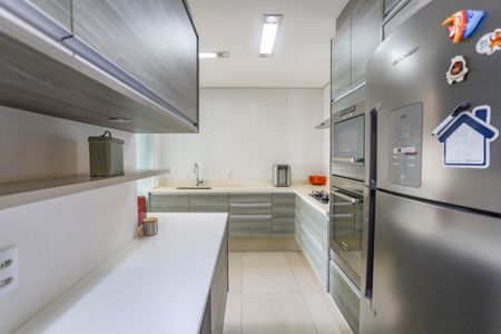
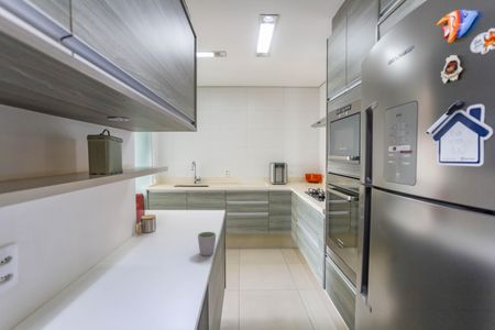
+ mug [197,231,217,256]
